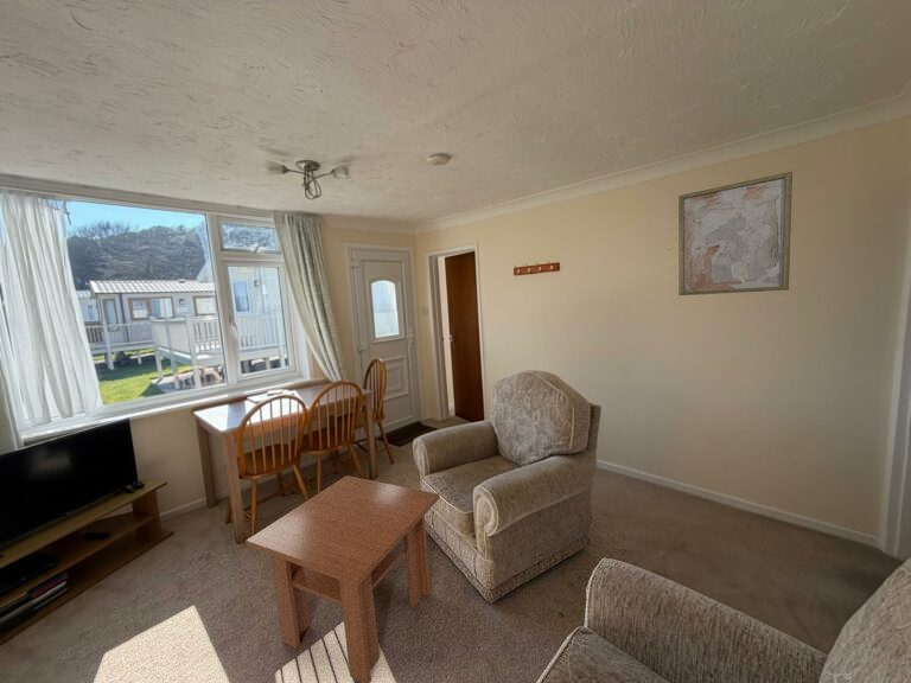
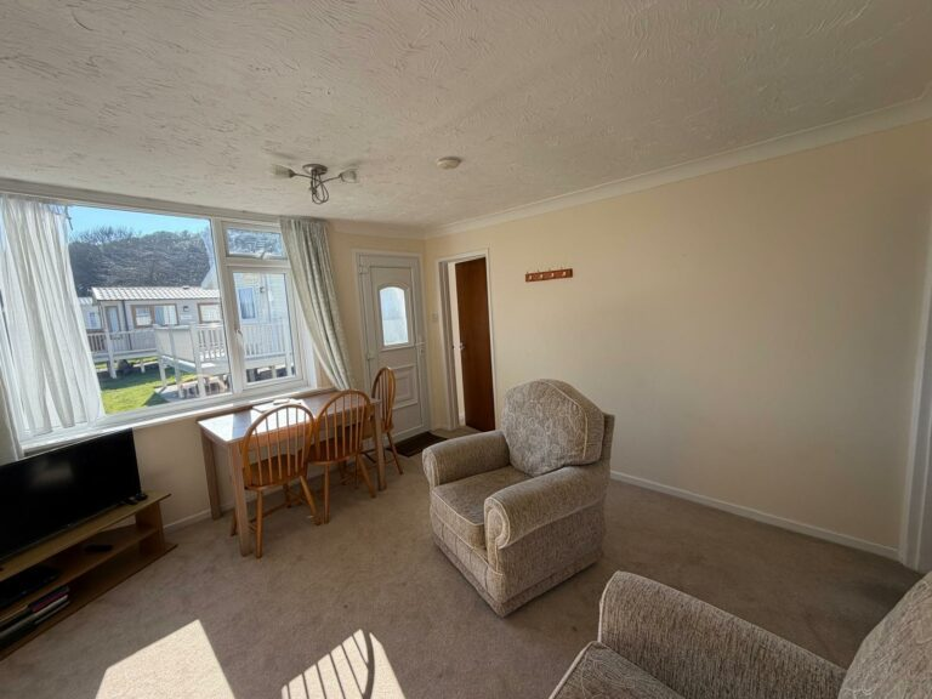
- wall art [677,171,794,296]
- coffee table [244,474,441,683]
